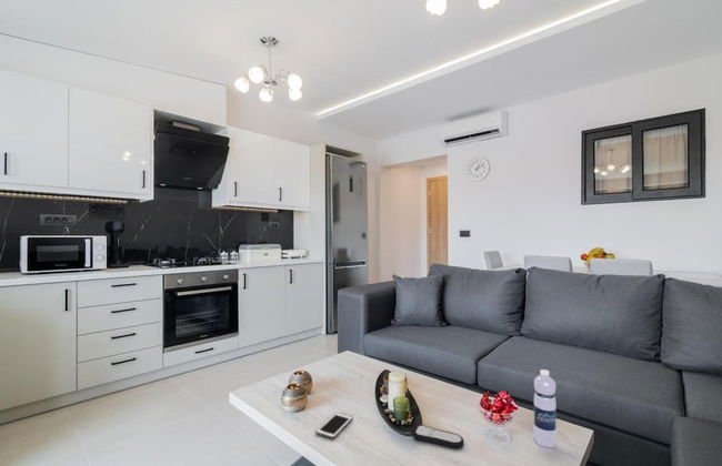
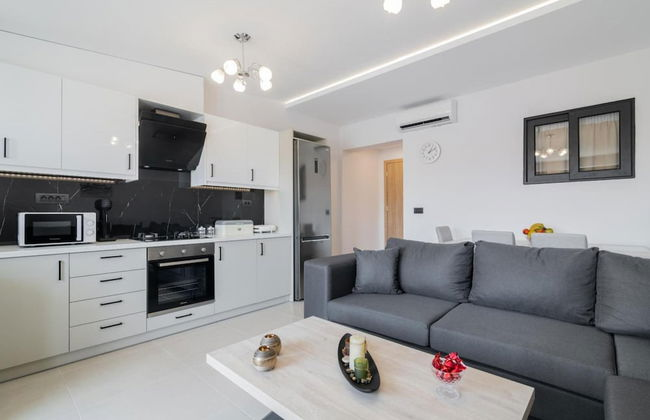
- remote control [412,424,465,450]
- water bottle [533,368,558,448]
- cell phone [314,412,354,440]
